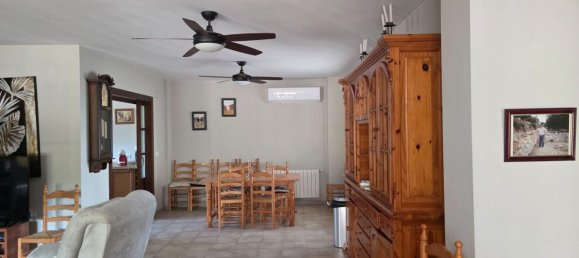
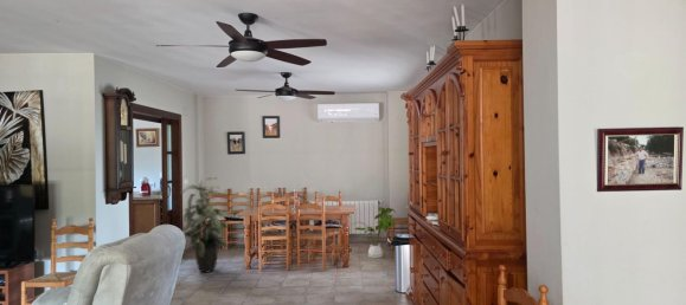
+ house plant [352,206,397,259]
+ indoor plant [180,176,232,274]
